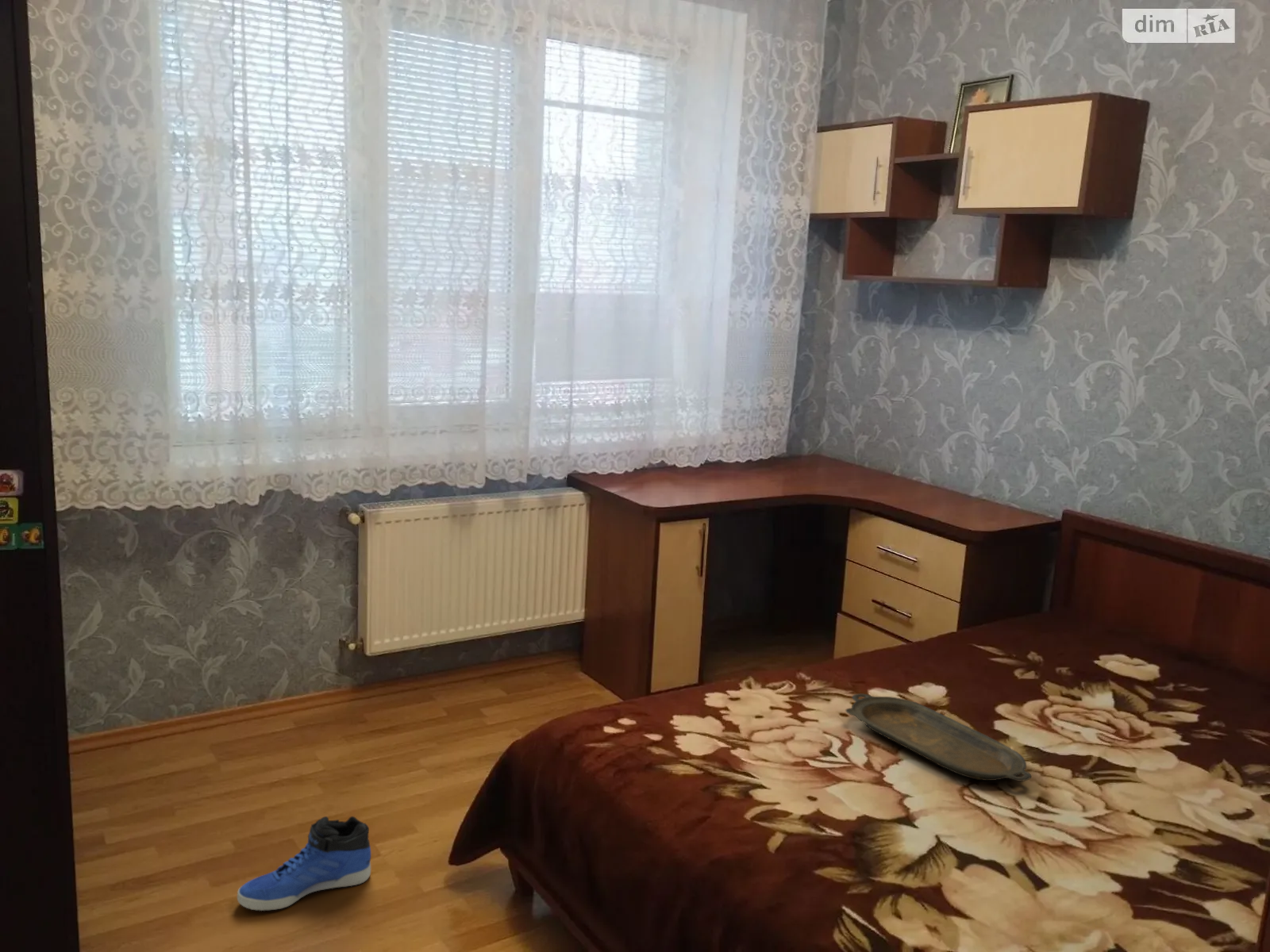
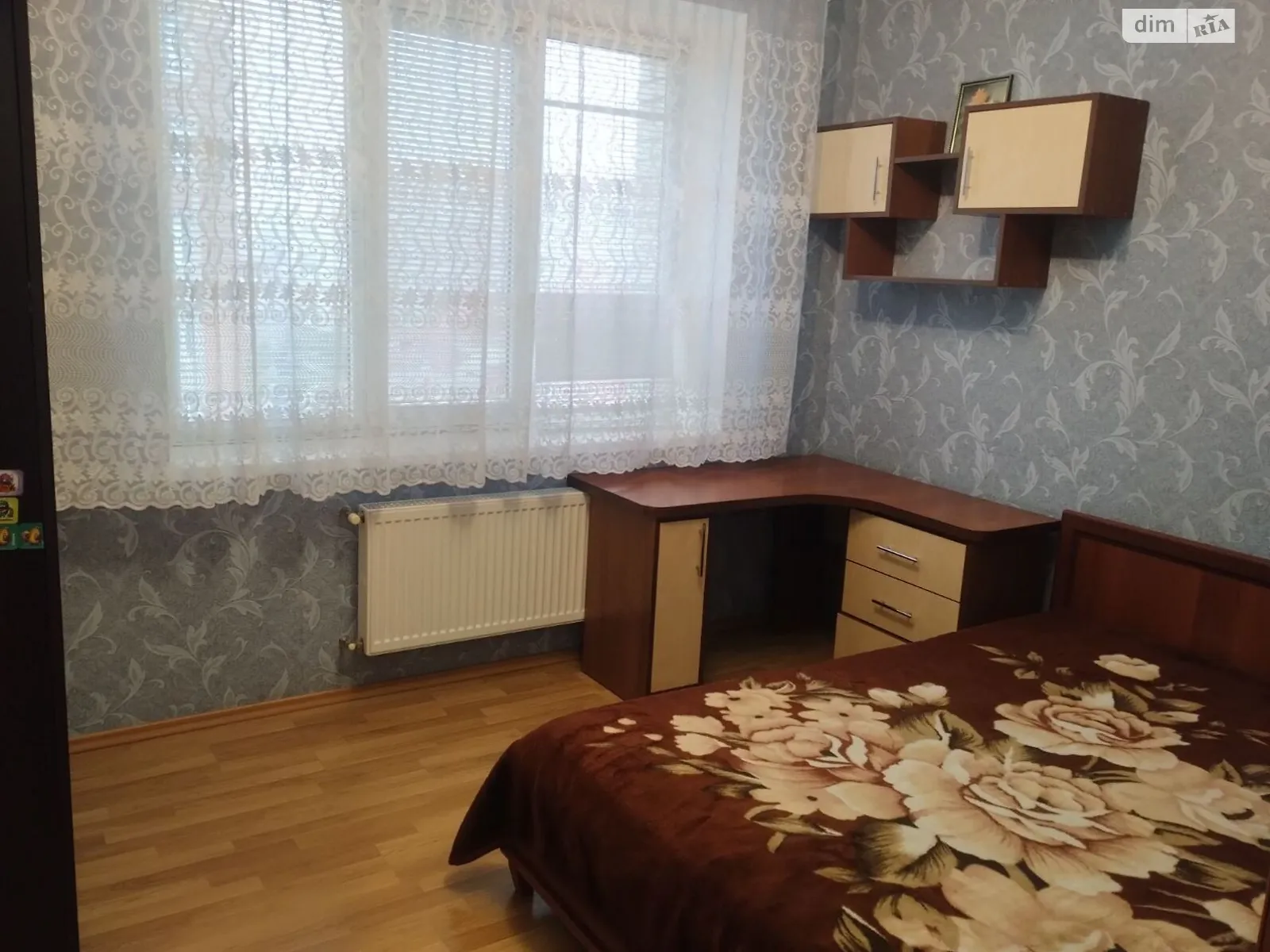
- sneaker [237,816,371,912]
- serving tray [845,693,1032,782]
